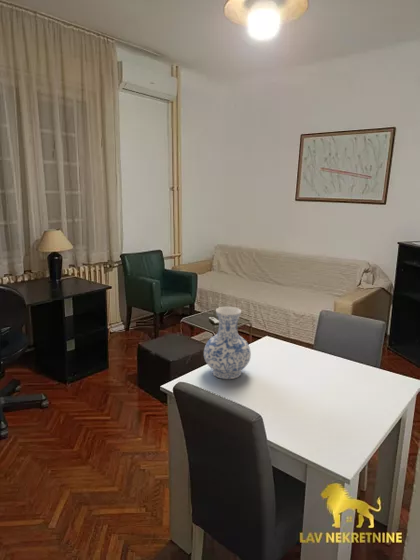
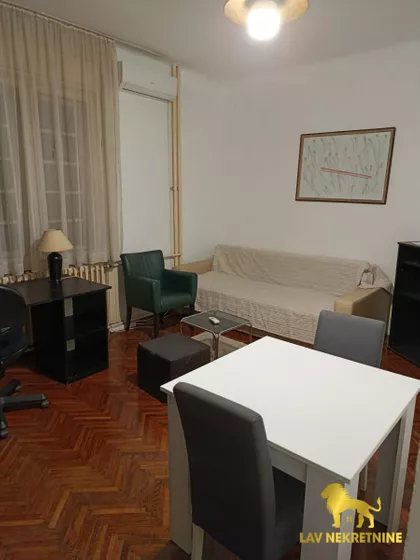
- vase [203,306,252,380]
